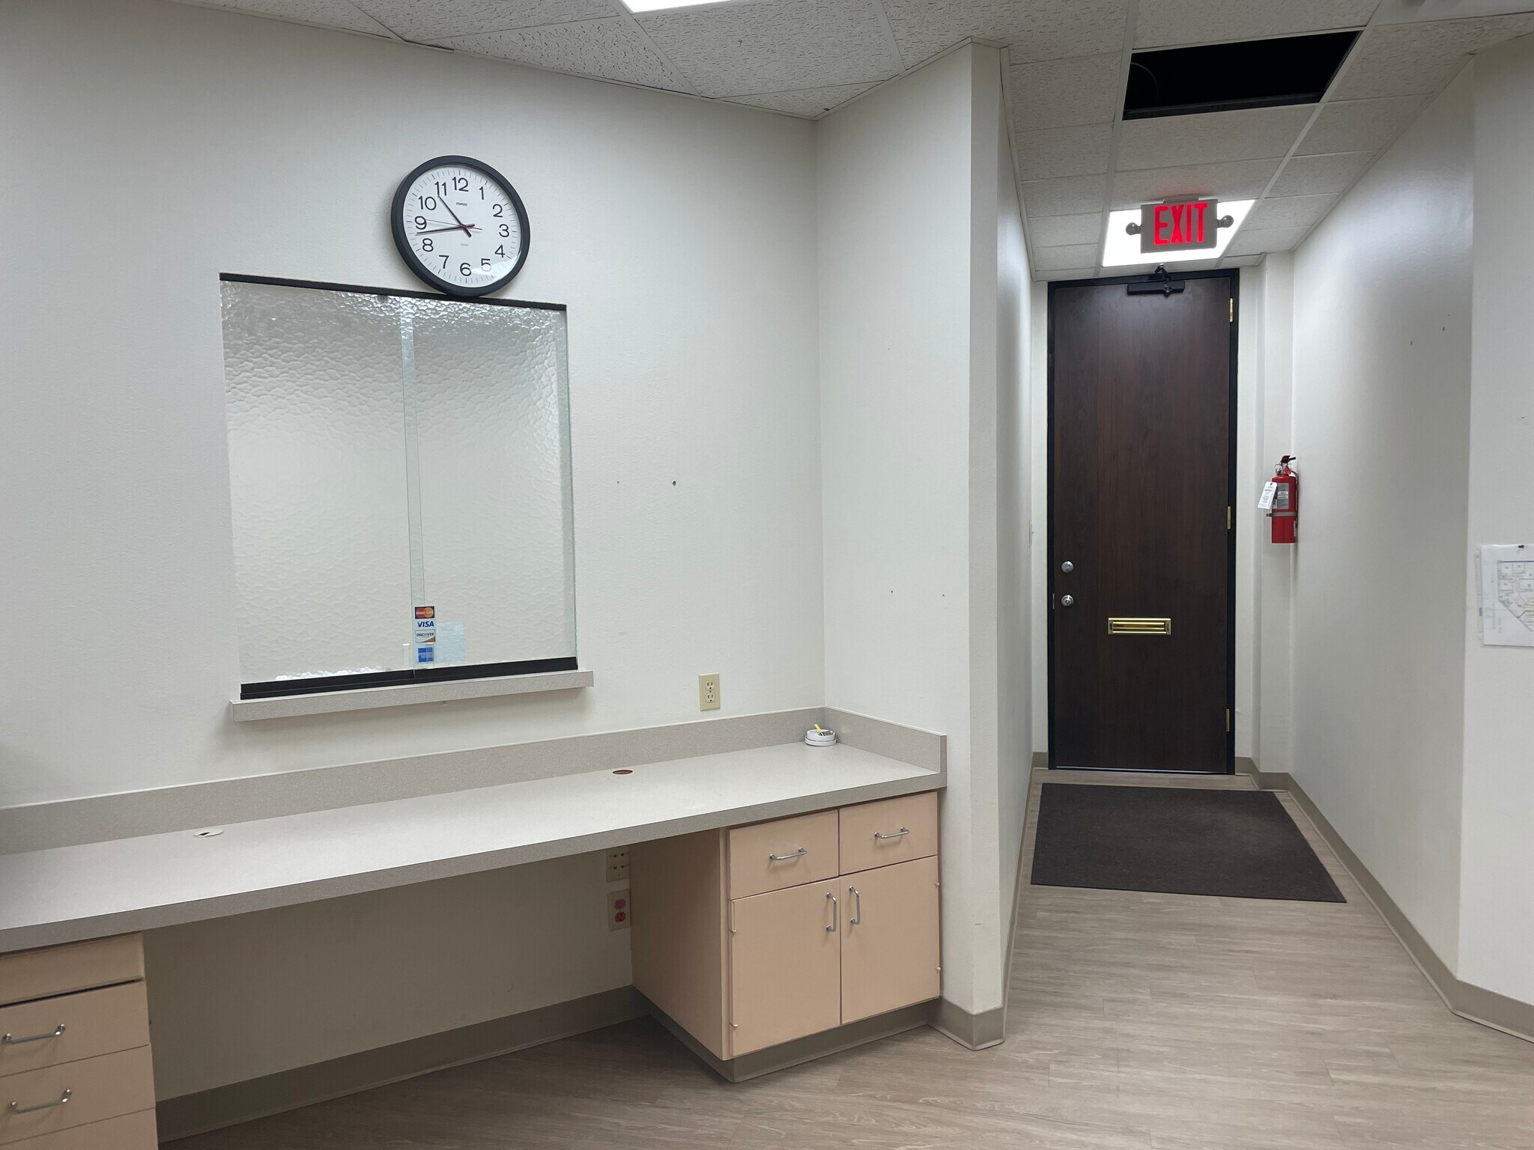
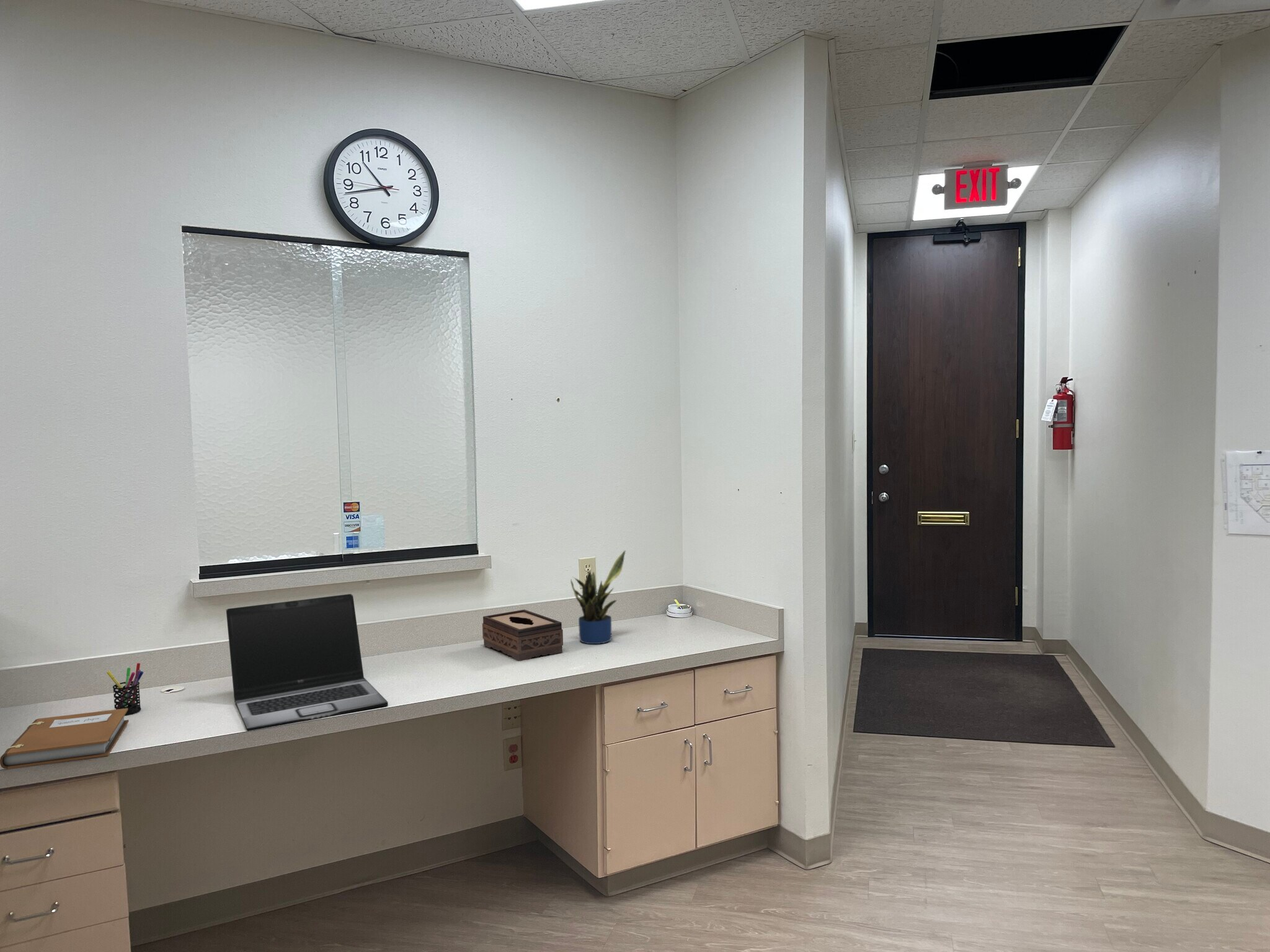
+ notebook [0,708,129,769]
+ tissue box [482,609,564,662]
+ laptop [226,593,389,732]
+ potted plant [570,550,626,645]
+ pen holder [106,663,144,716]
